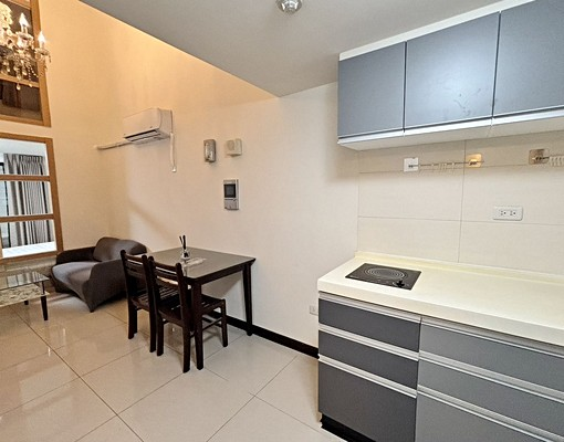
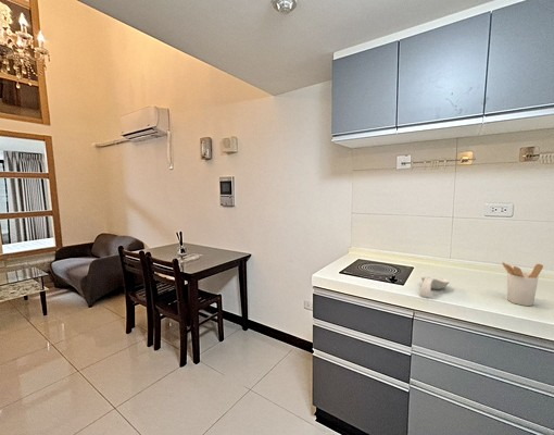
+ spoon rest [418,275,450,299]
+ utensil holder [501,261,544,307]
